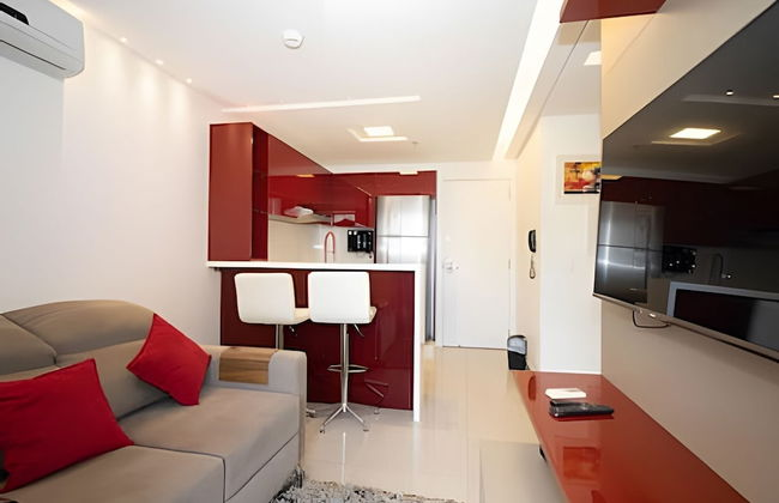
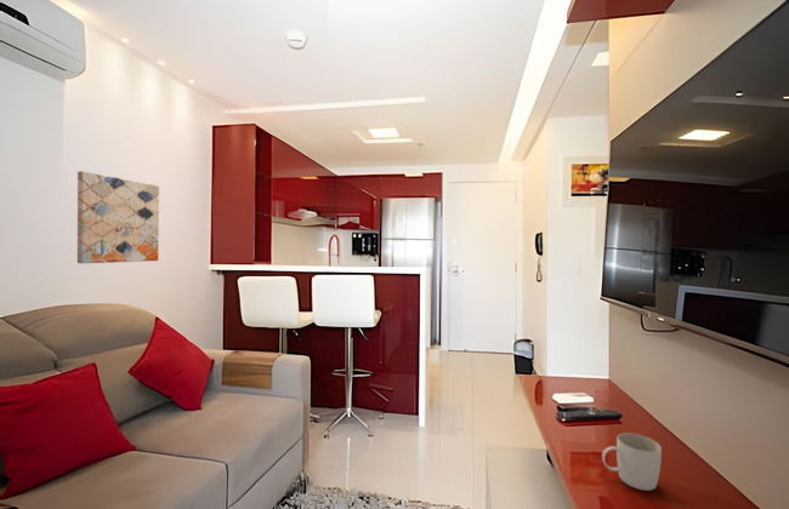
+ mug [601,431,663,492]
+ wall art [76,170,160,264]
